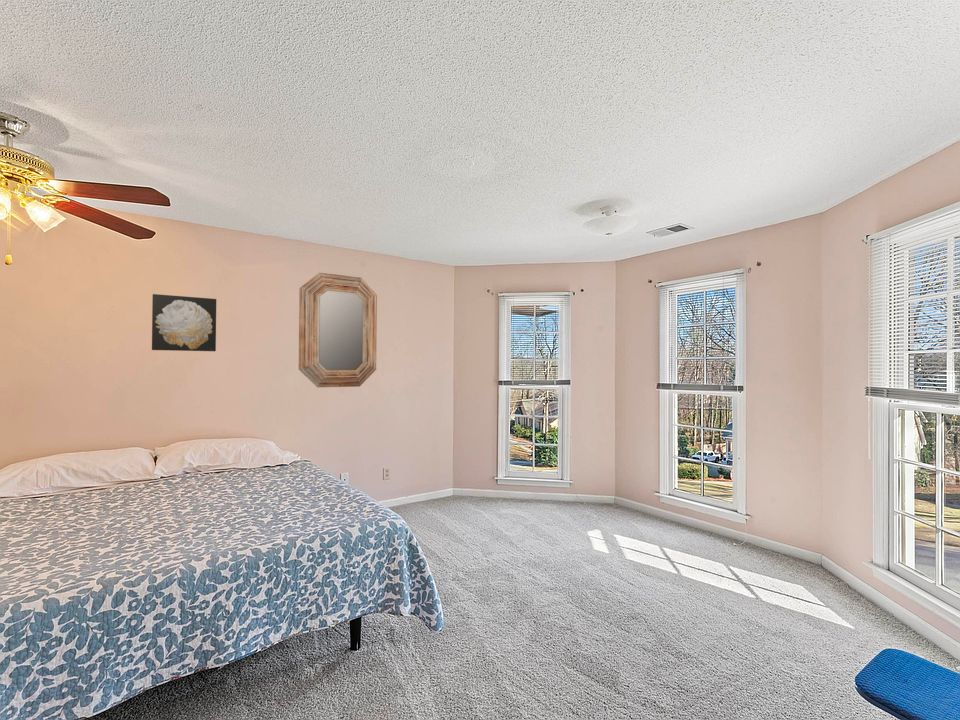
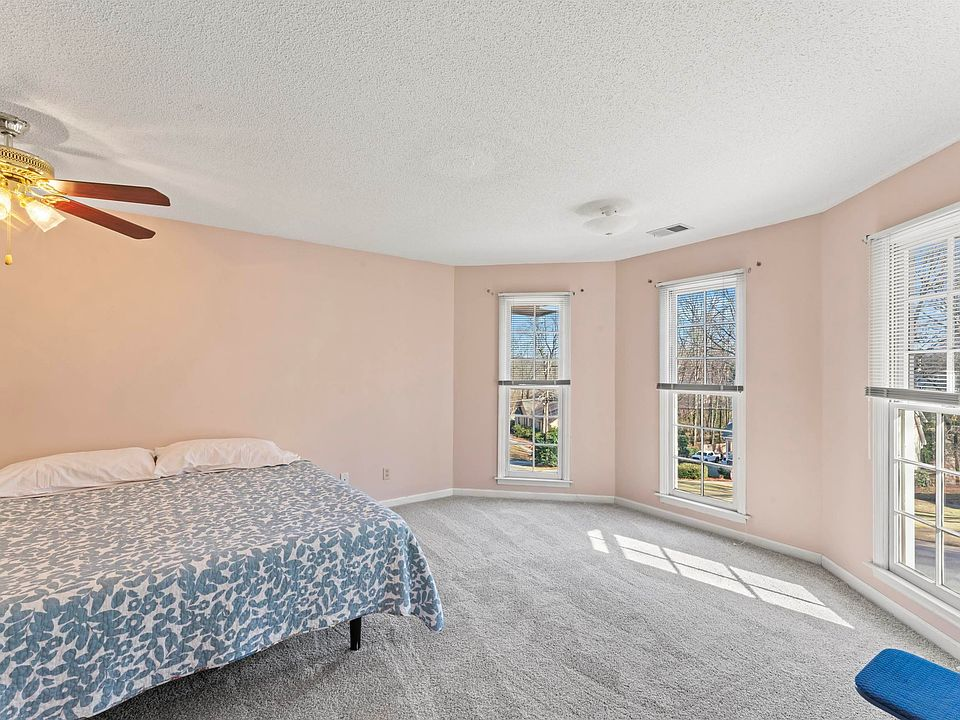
- wall art [151,293,217,352]
- home mirror [298,272,378,388]
